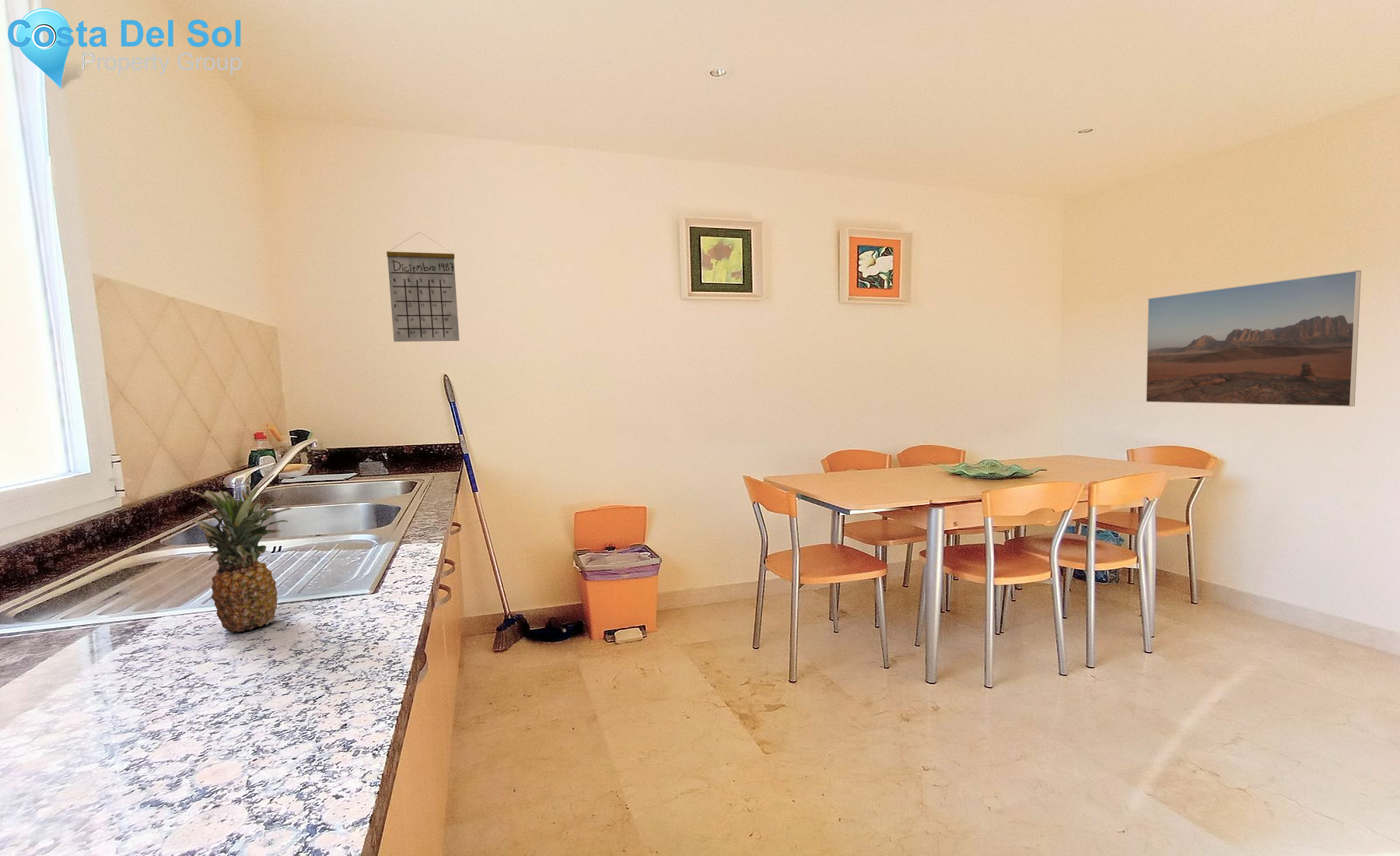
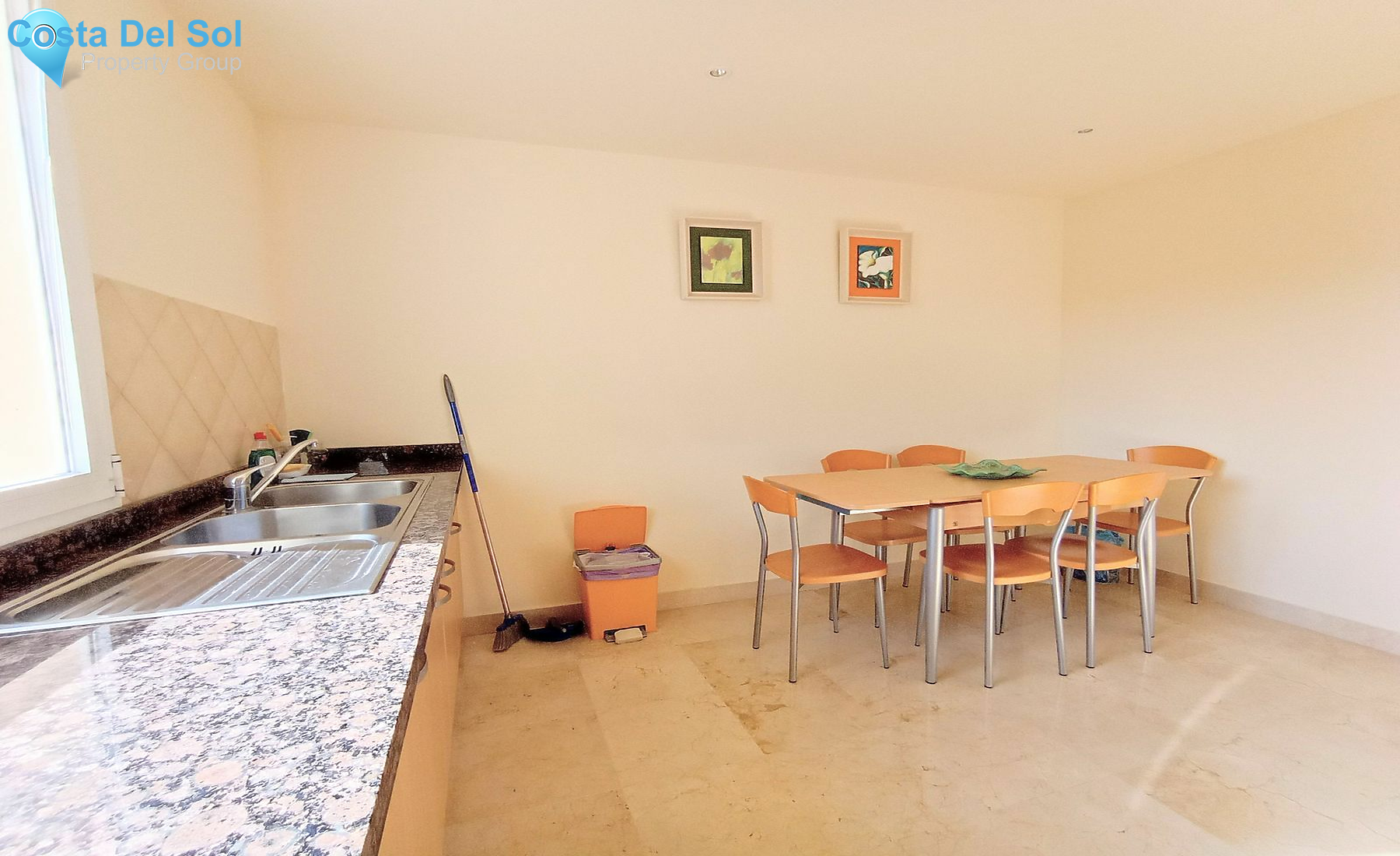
- fruit [190,486,292,633]
- calendar [386,232,460,342]
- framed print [1145,270,1362,407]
